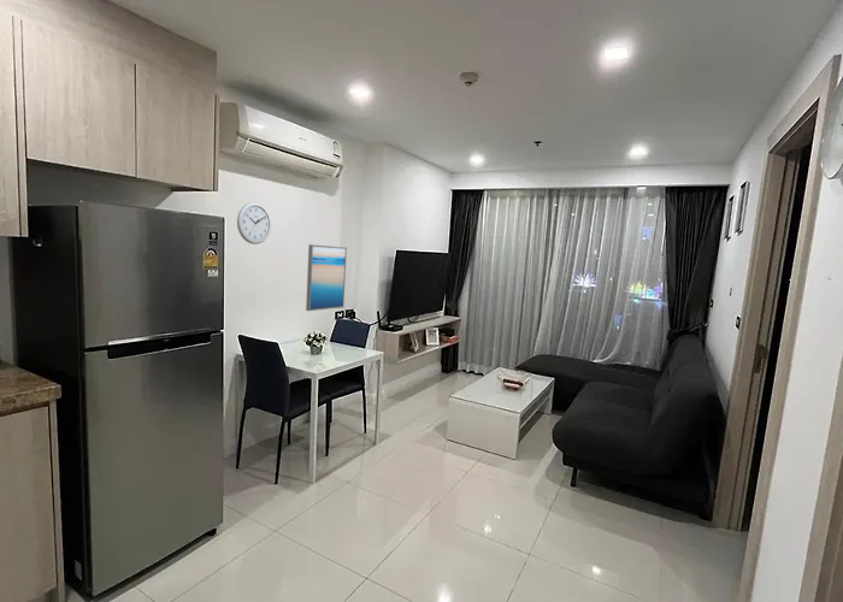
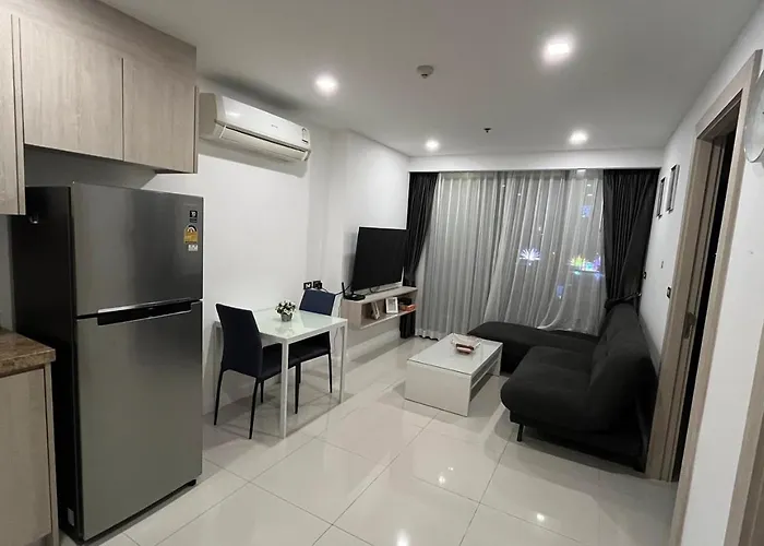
- wall art [305,243,348,312]
- wall clock [236,201,272,246]
